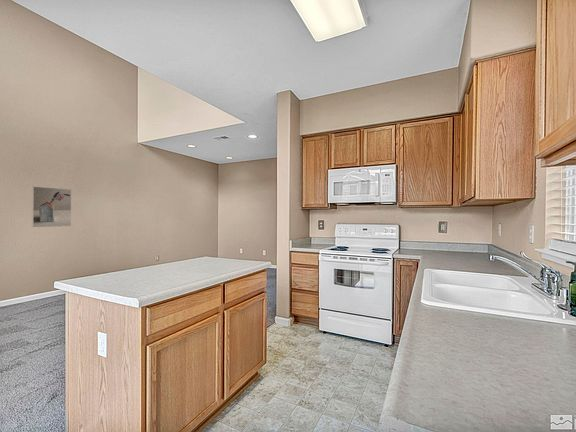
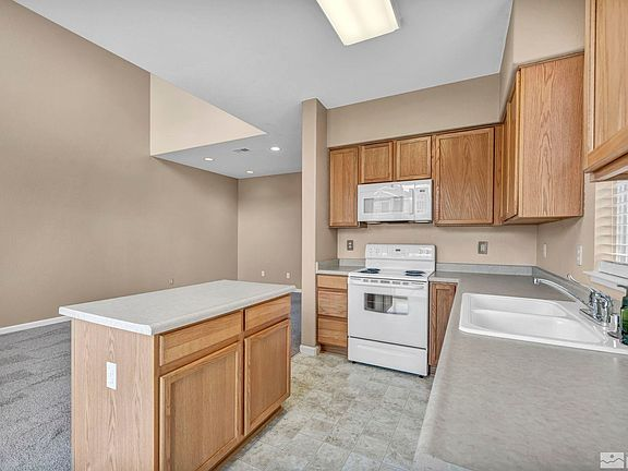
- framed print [31,186,72,228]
